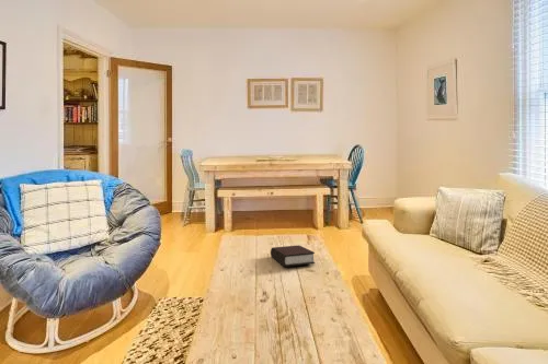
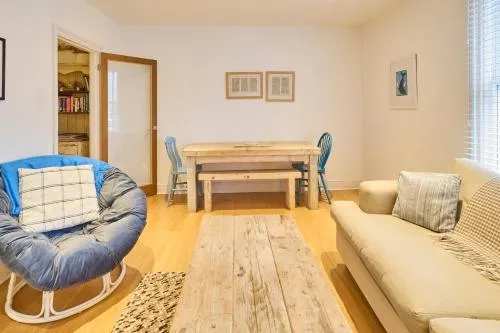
- bible [270,245,316,268]
